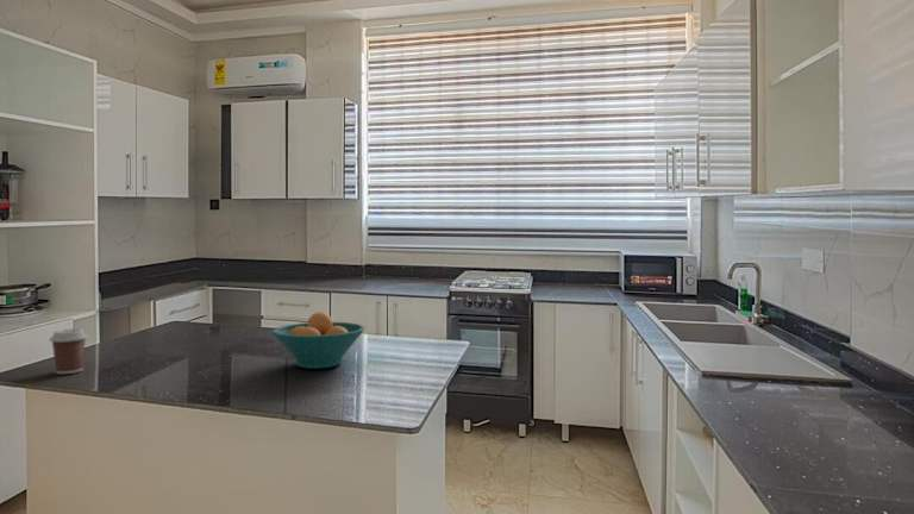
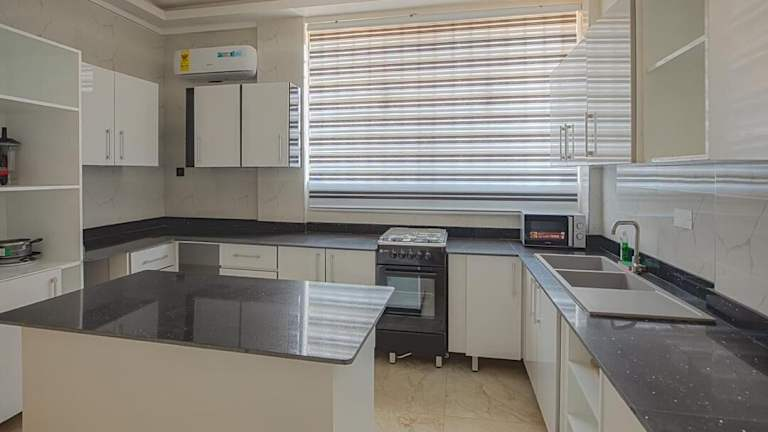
- fruit bowl [270,311,367,370]
- coffee cup [49,328,89,375]
